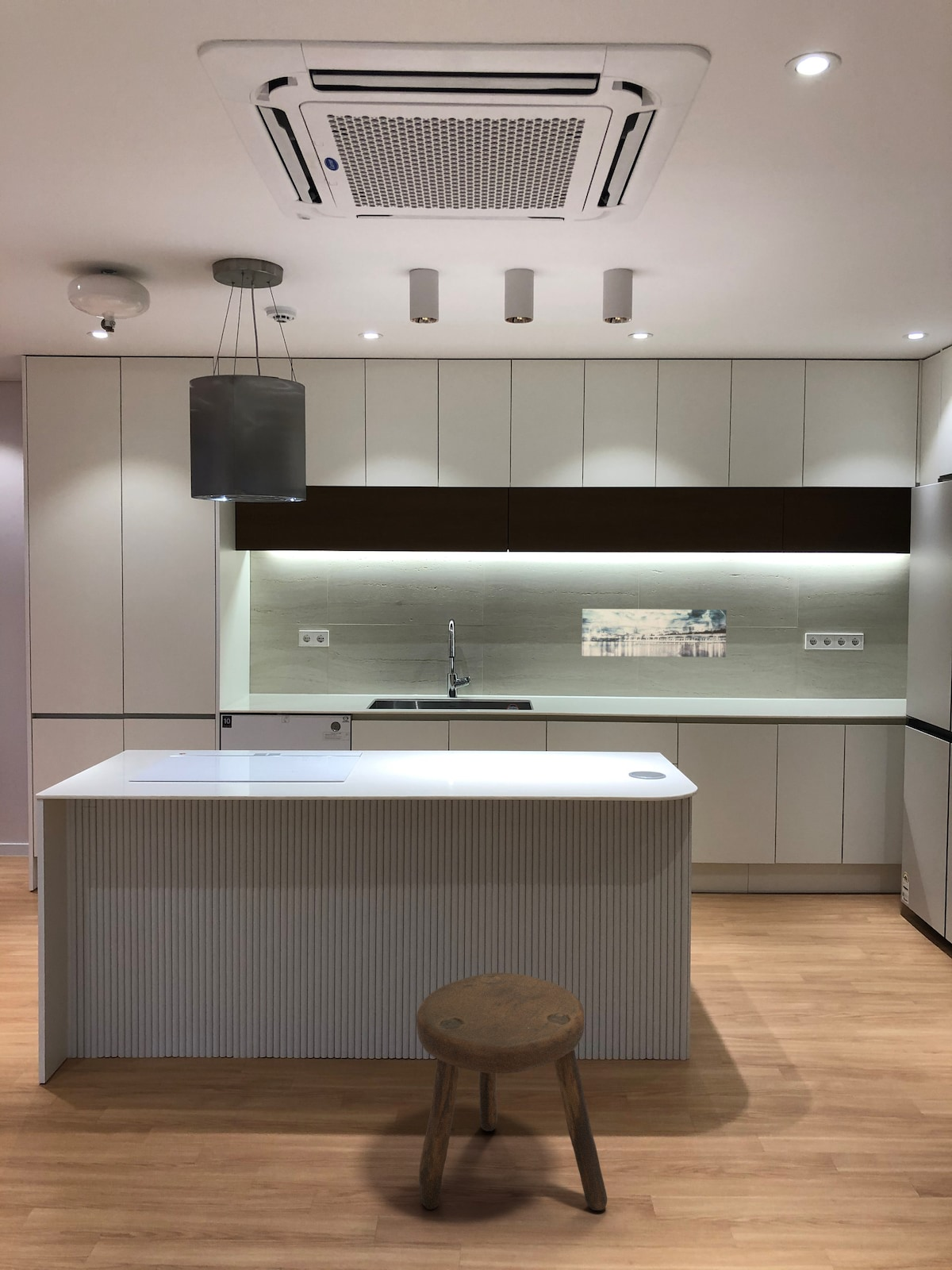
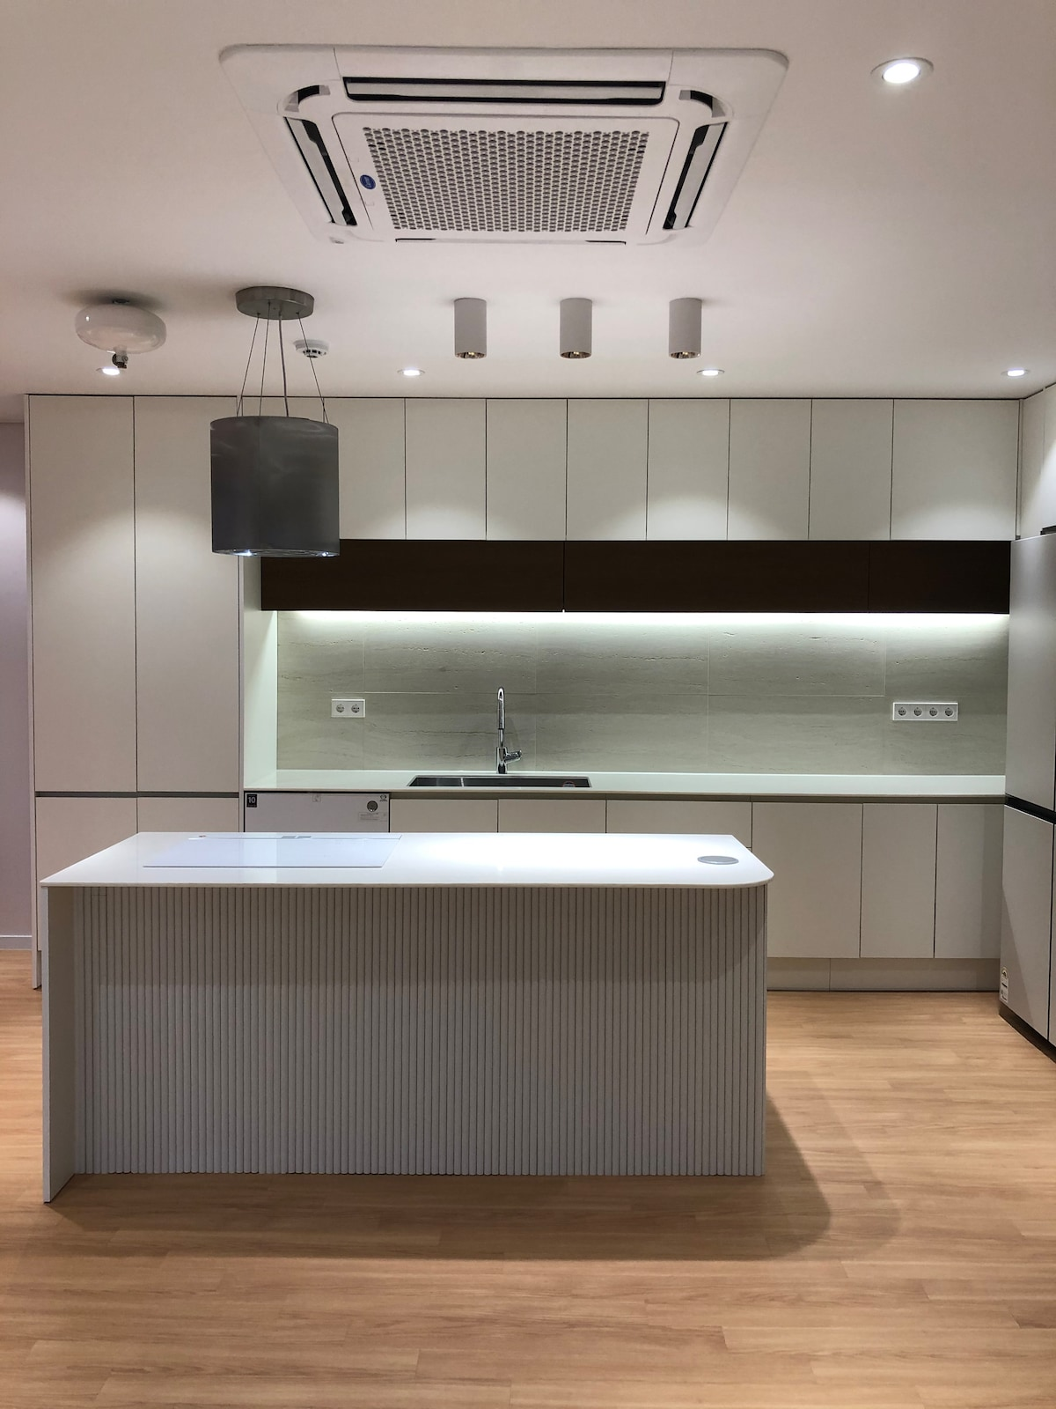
- stool [416,972,608,1211]
- wall art [581,608,727,658]
